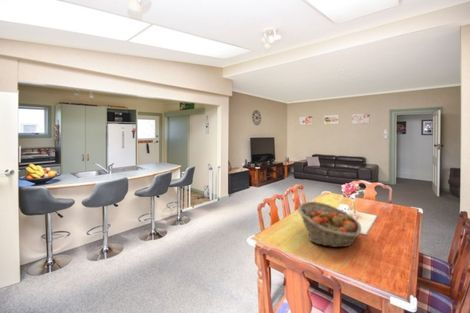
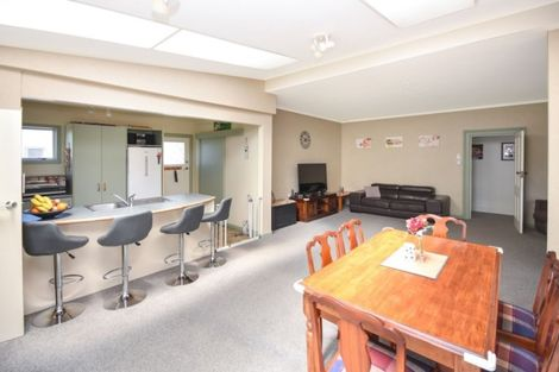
- fruit basket [297,201,362,248]
